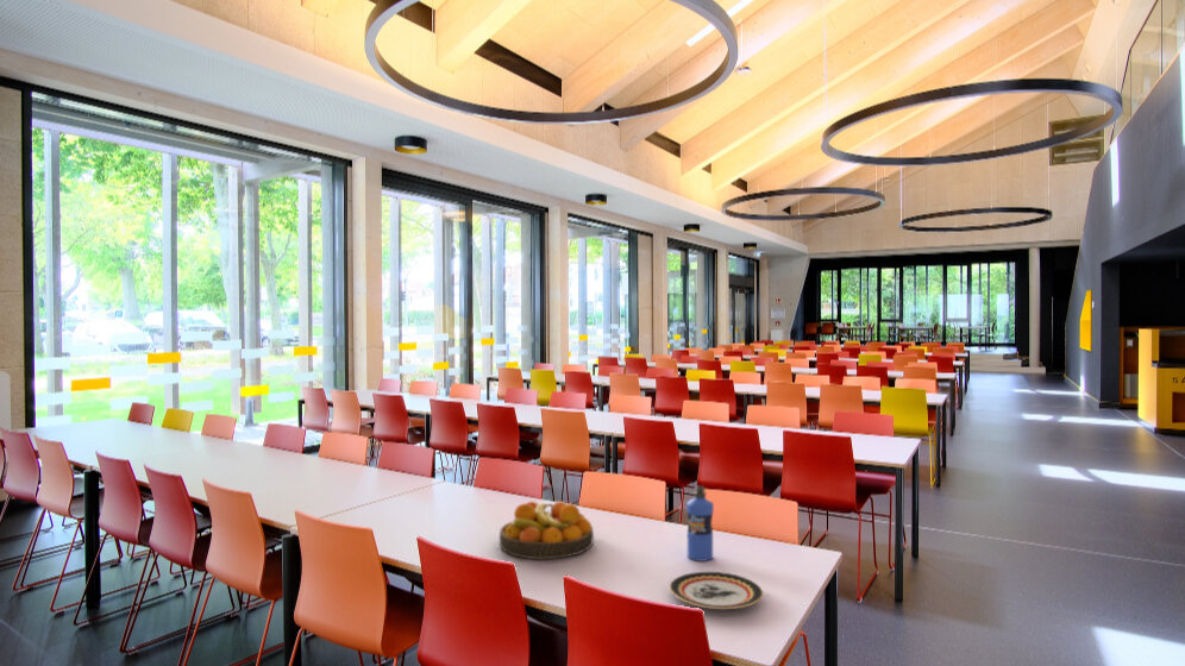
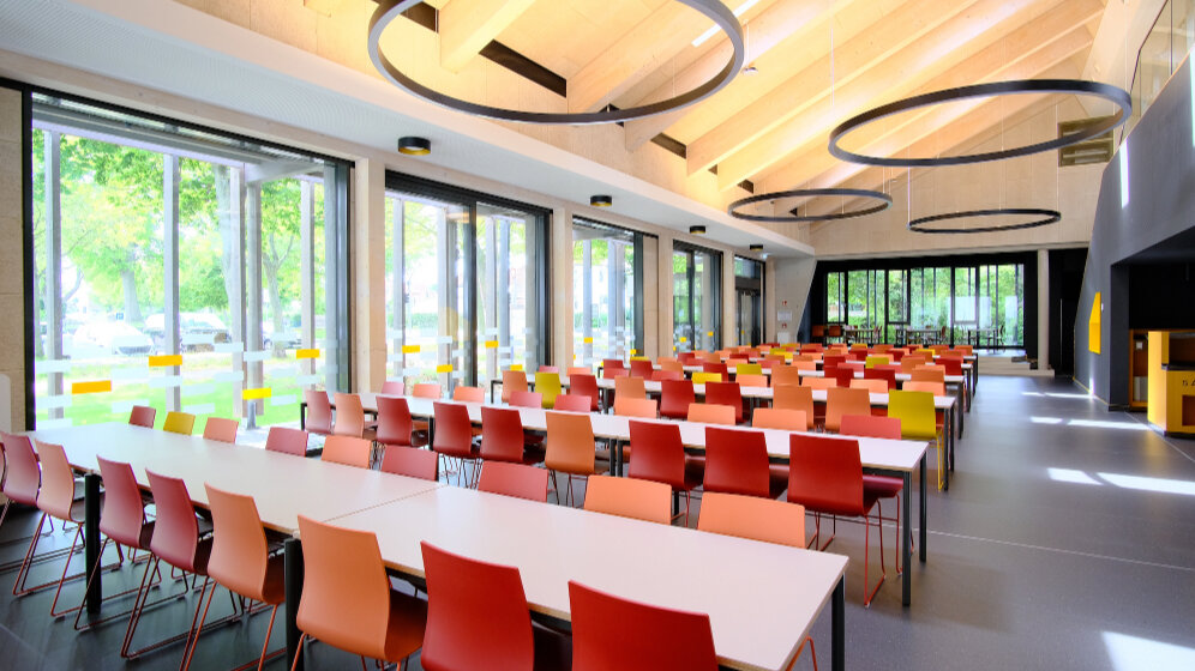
- plate [669,571,764,610]
- fruit bowl [499,500,595,560]
- water bottle [685,484,715,563]
